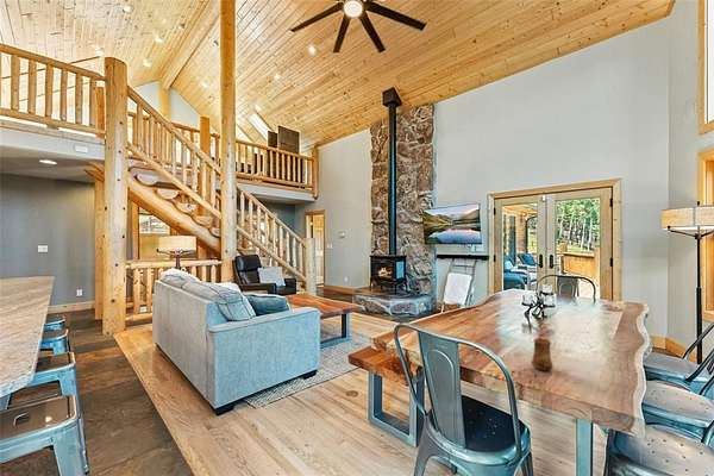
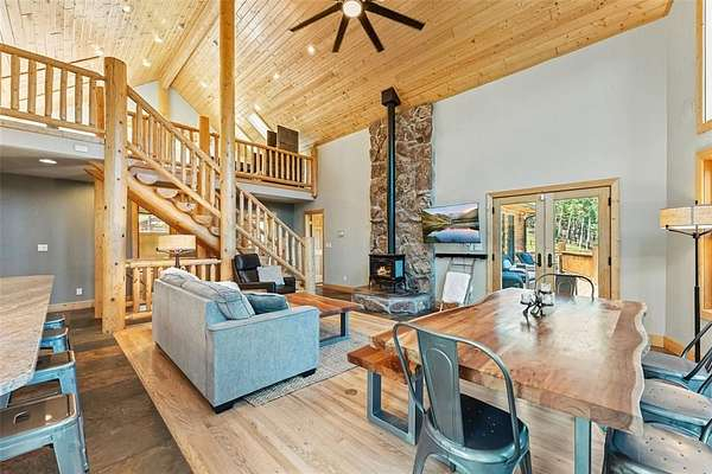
- cup [531,337,555,372]
